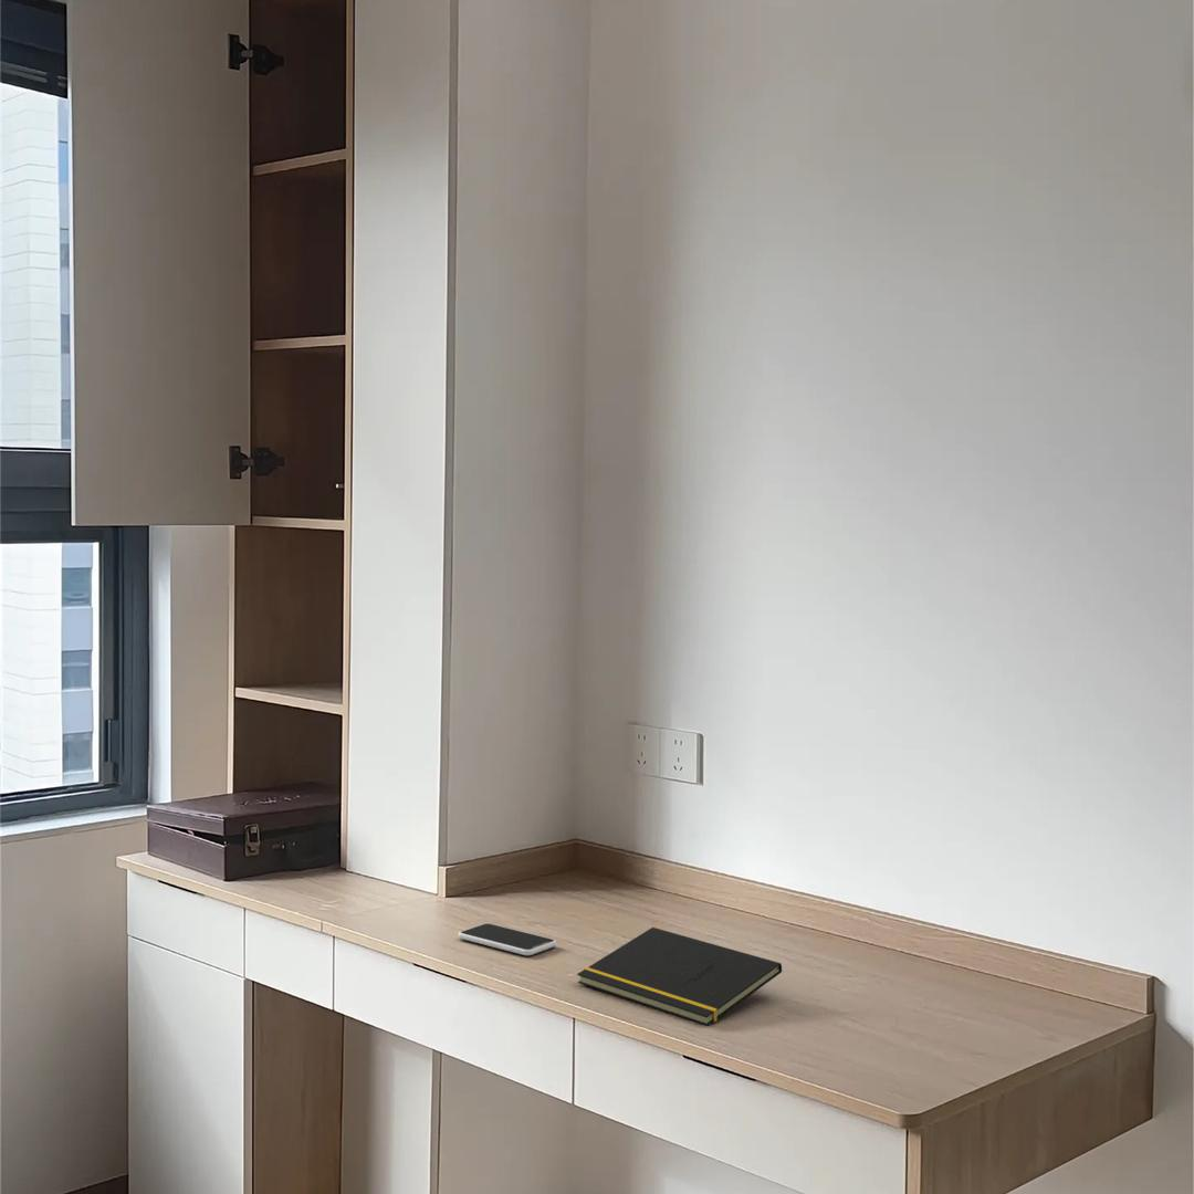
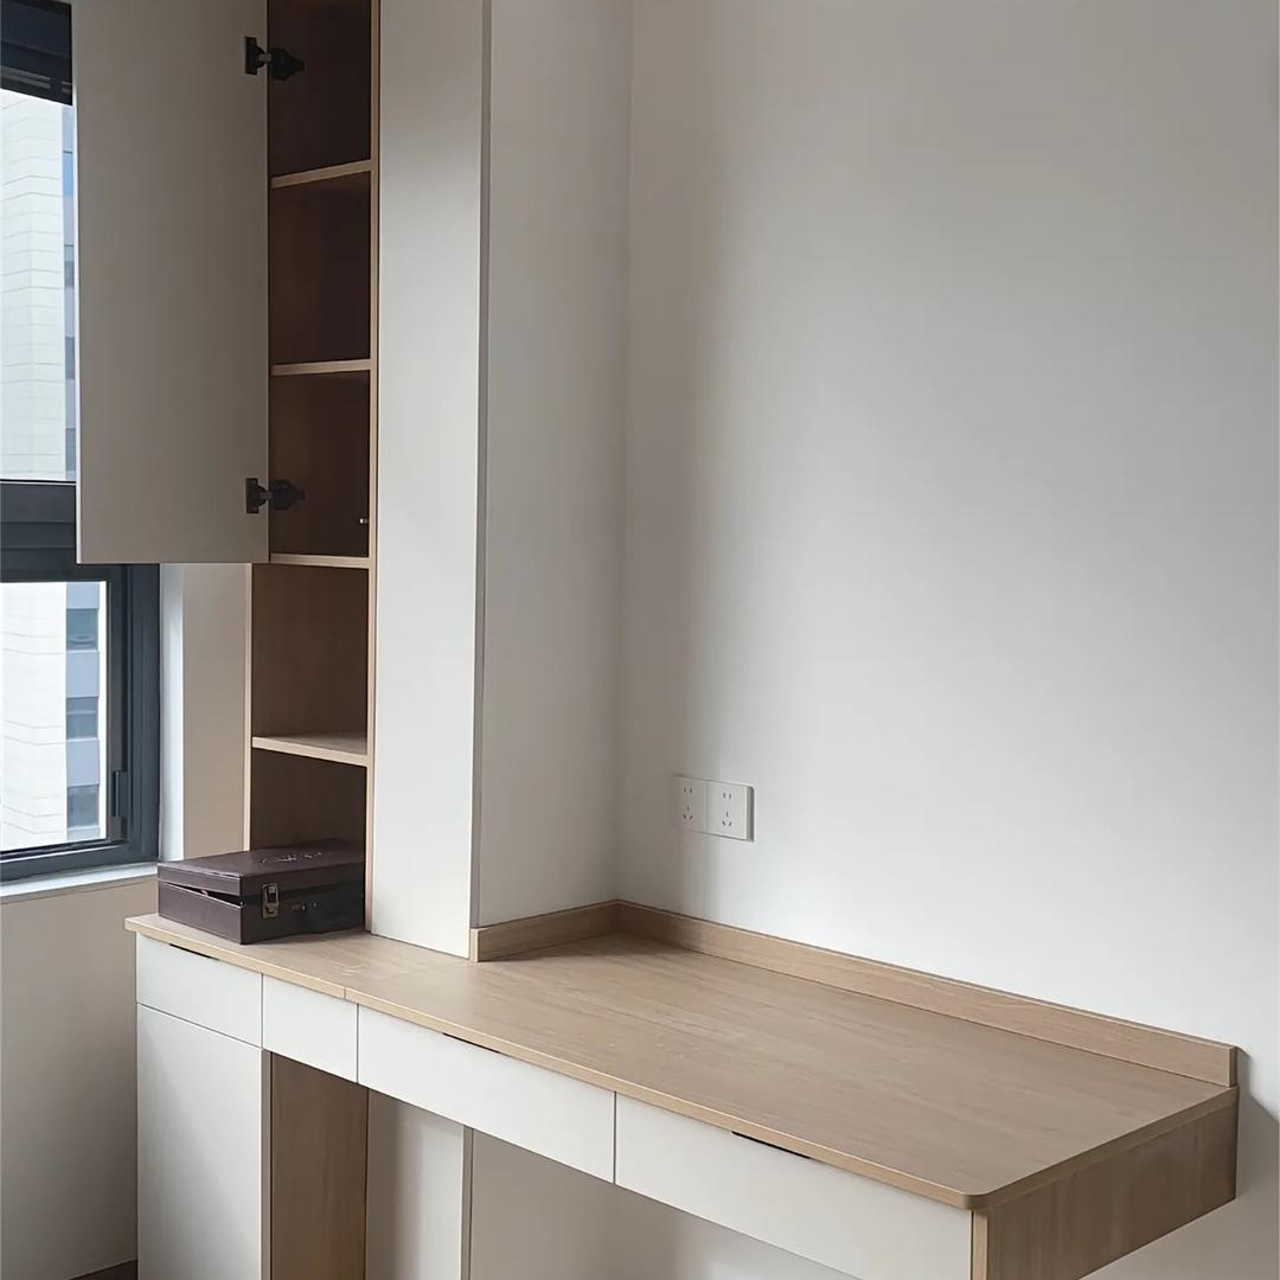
- notepad [576,926,783,1027]
- smartphone [458,922,557,956]
